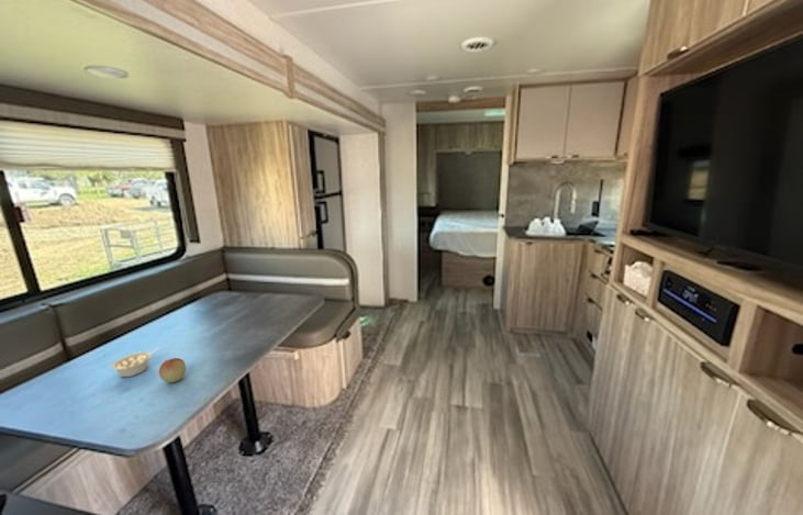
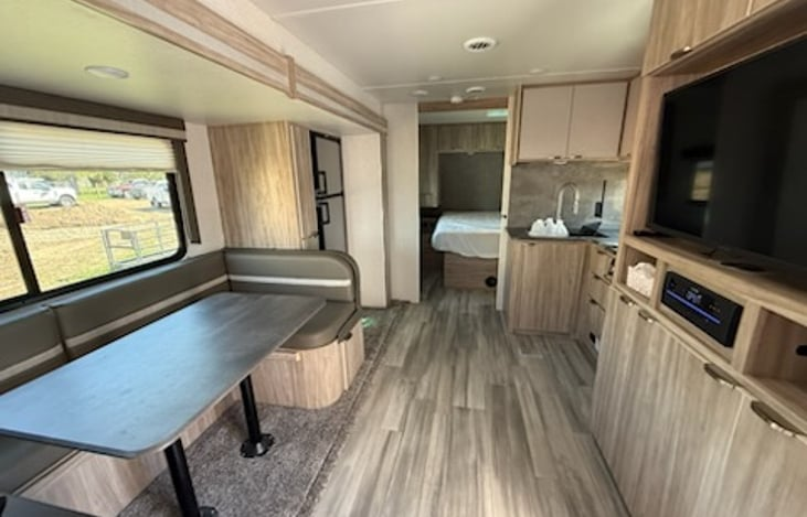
- fruit [158,357,187,383]
- legume [110,347,159,378]
